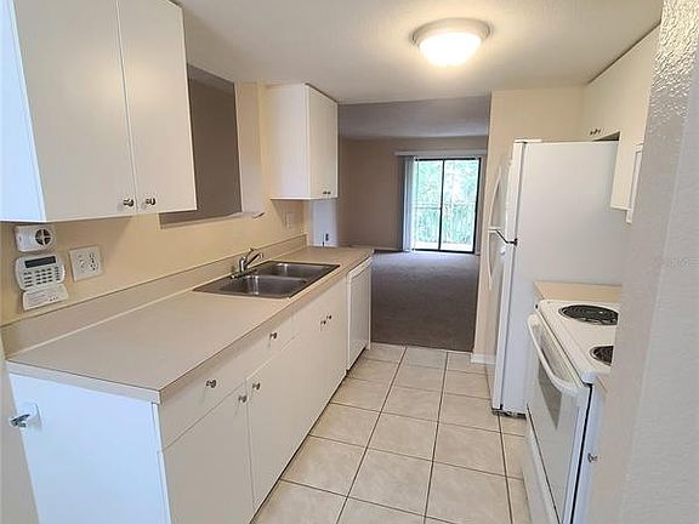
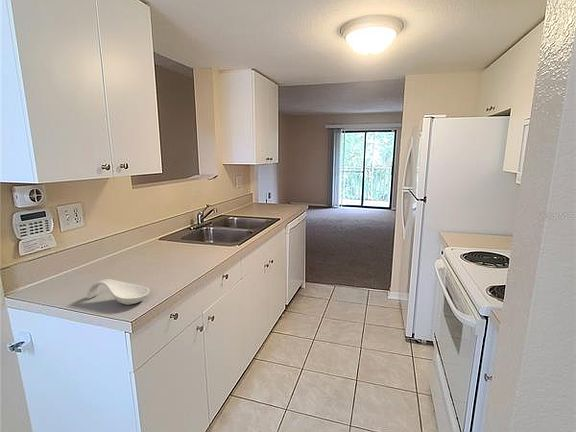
+ spoon rest [86,278,151,306]
